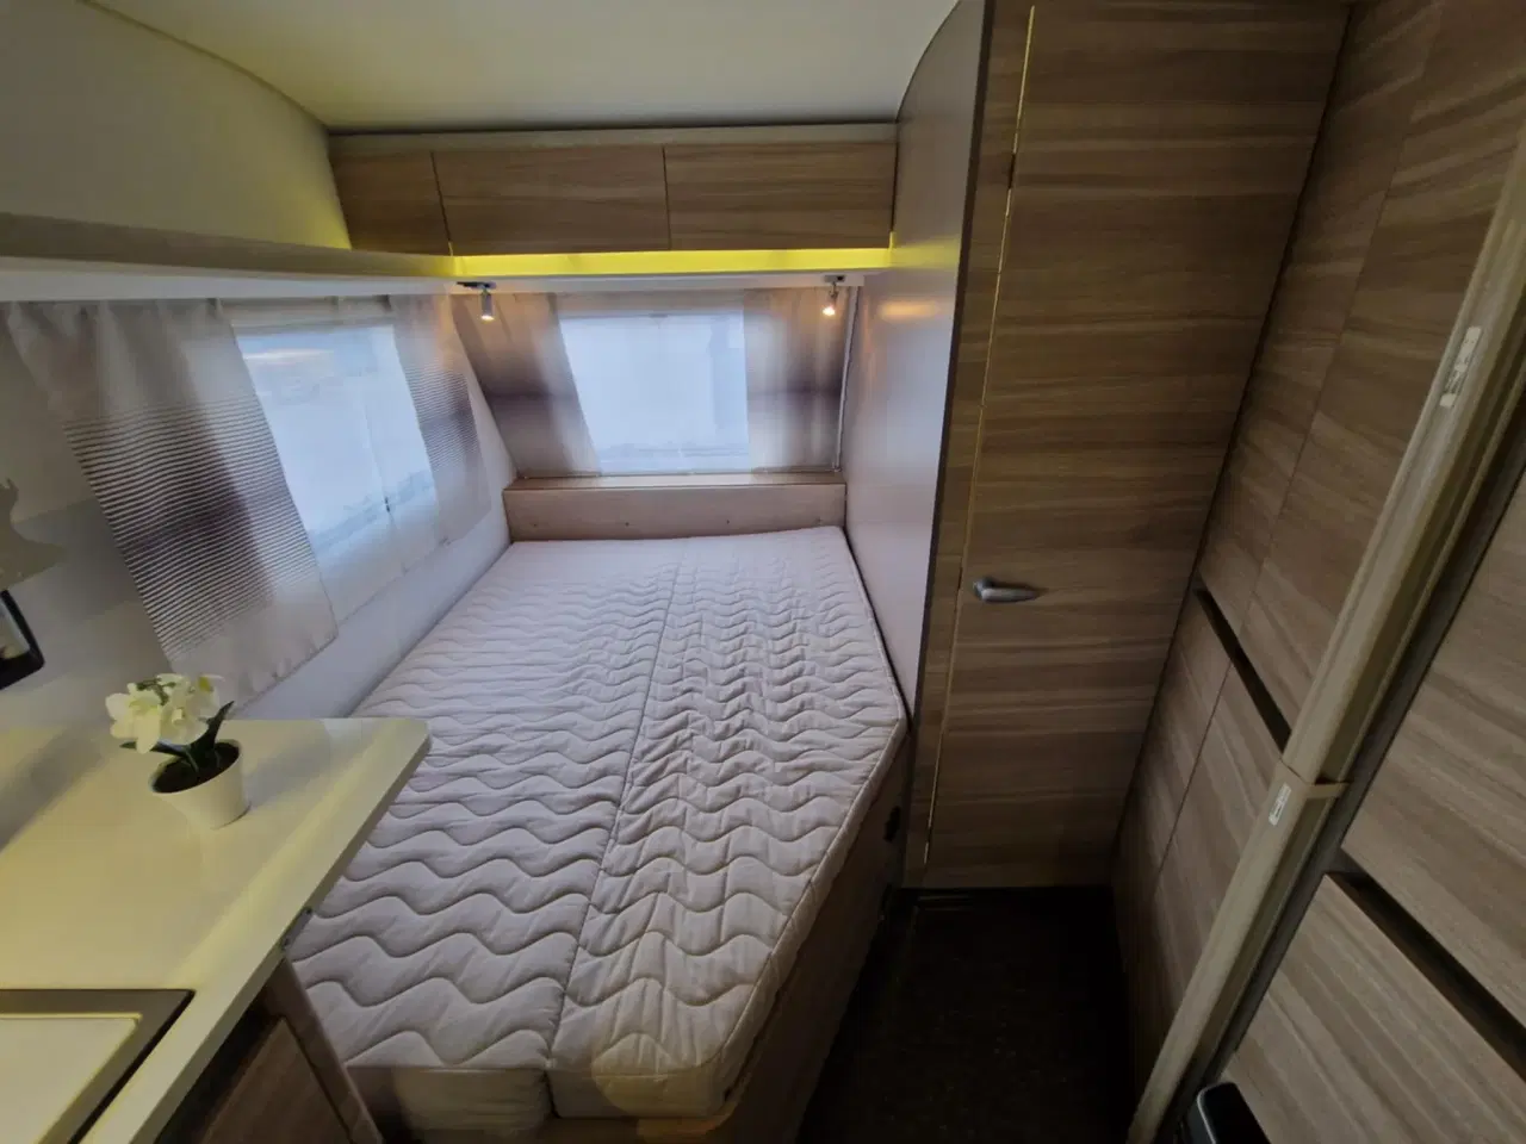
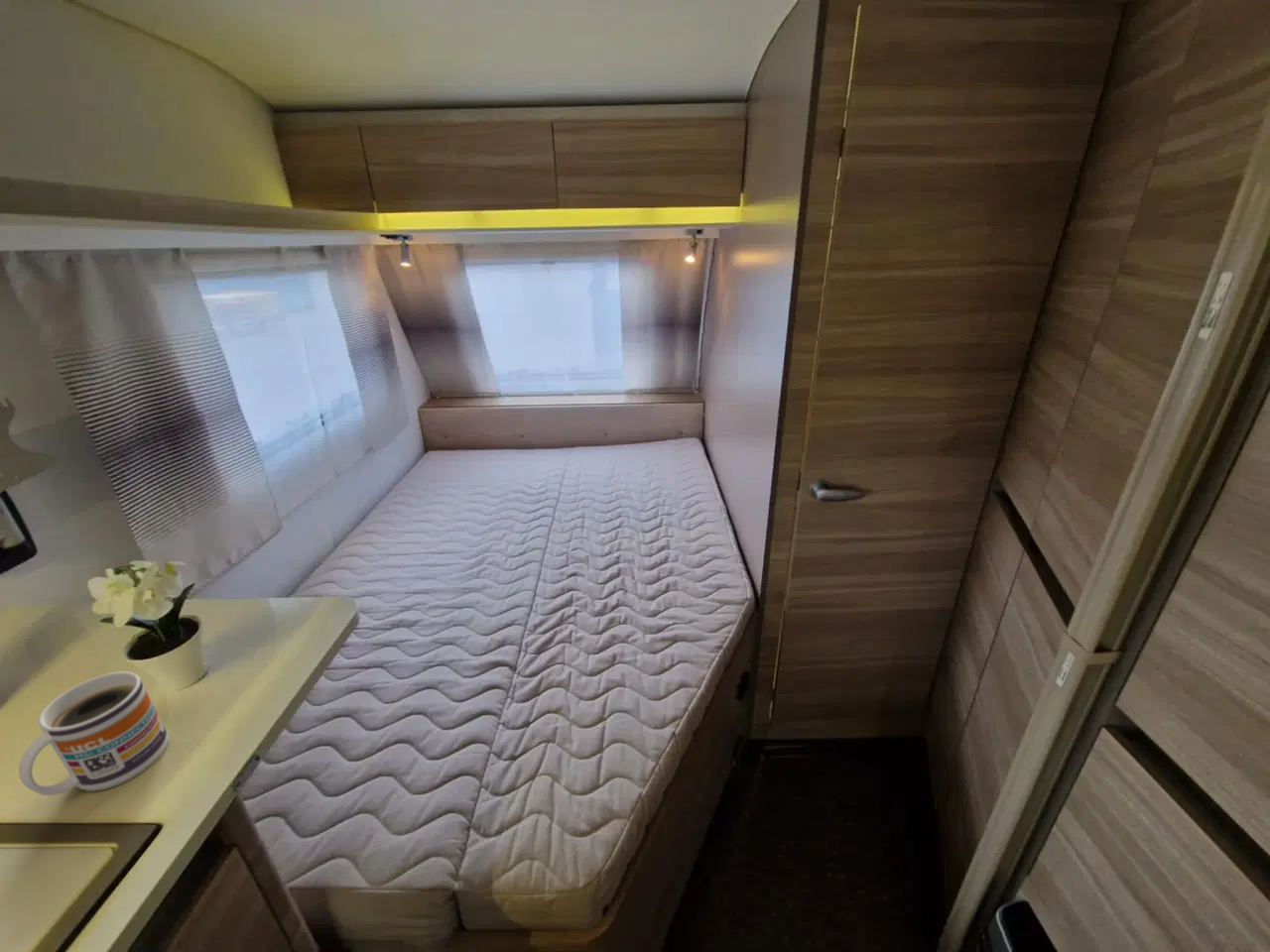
+ mug [18,670,170,796]
